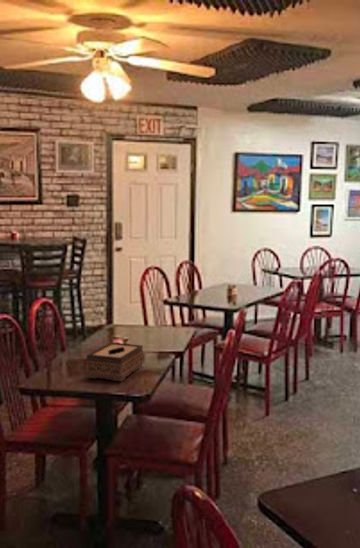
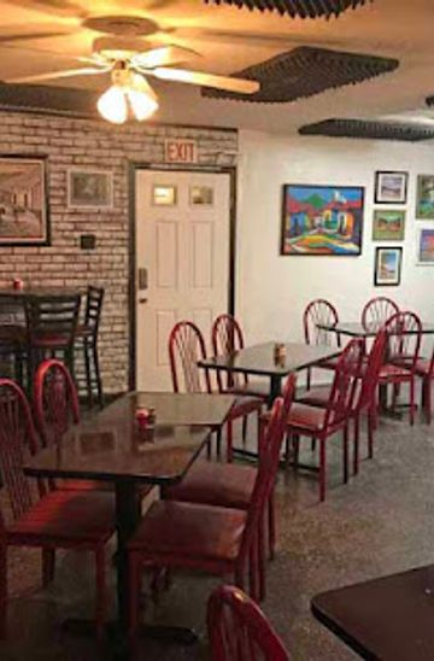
- tissue box [85,341,144,382]
